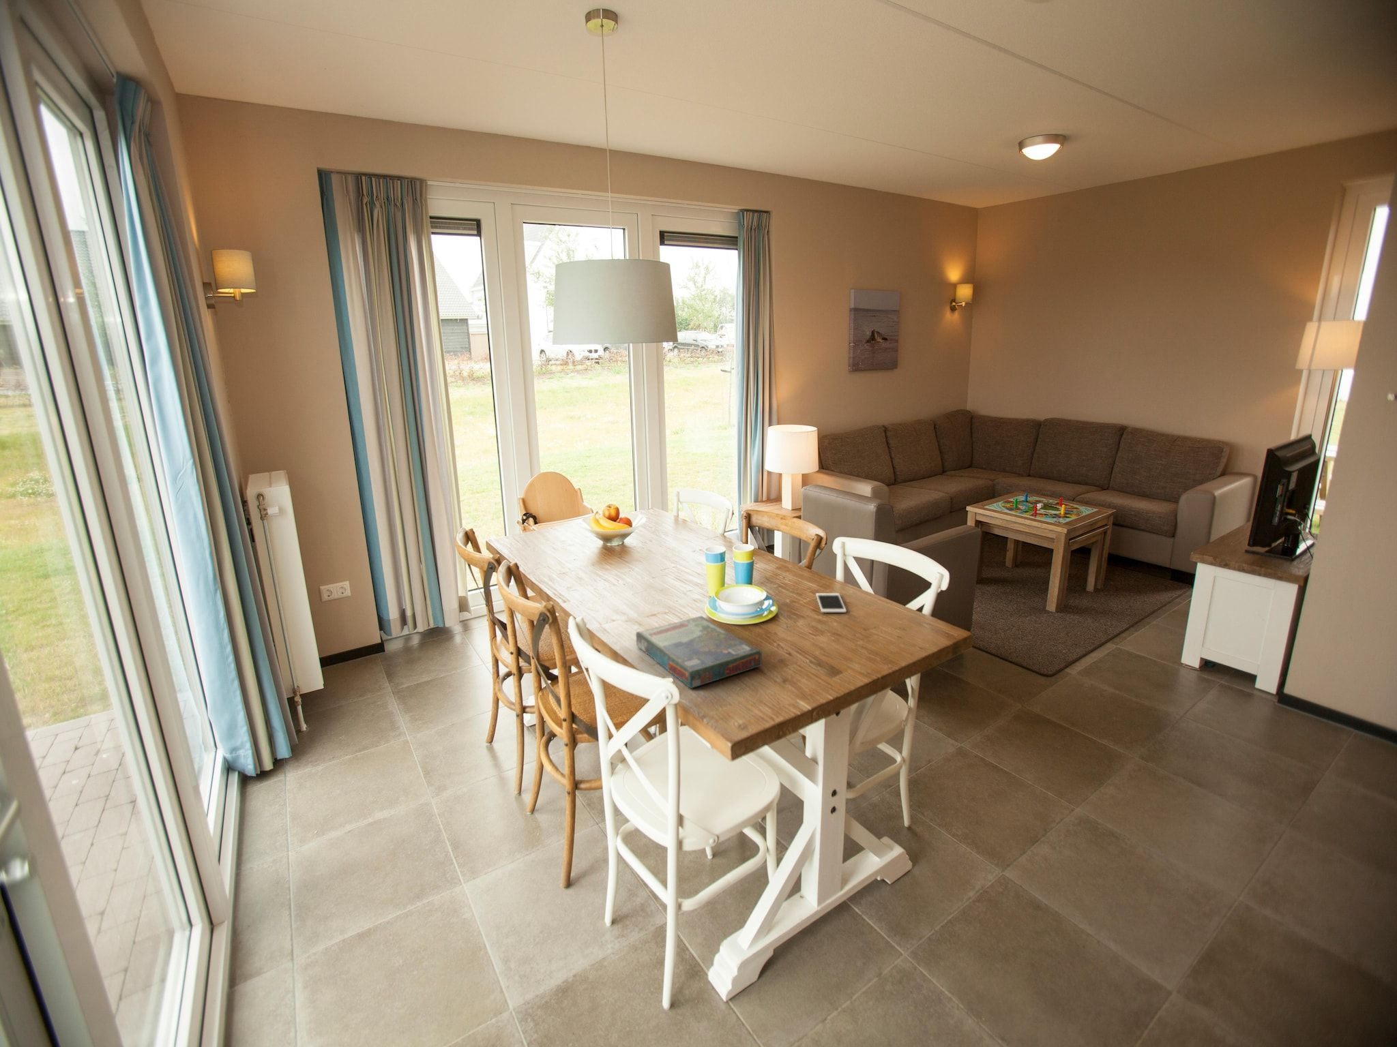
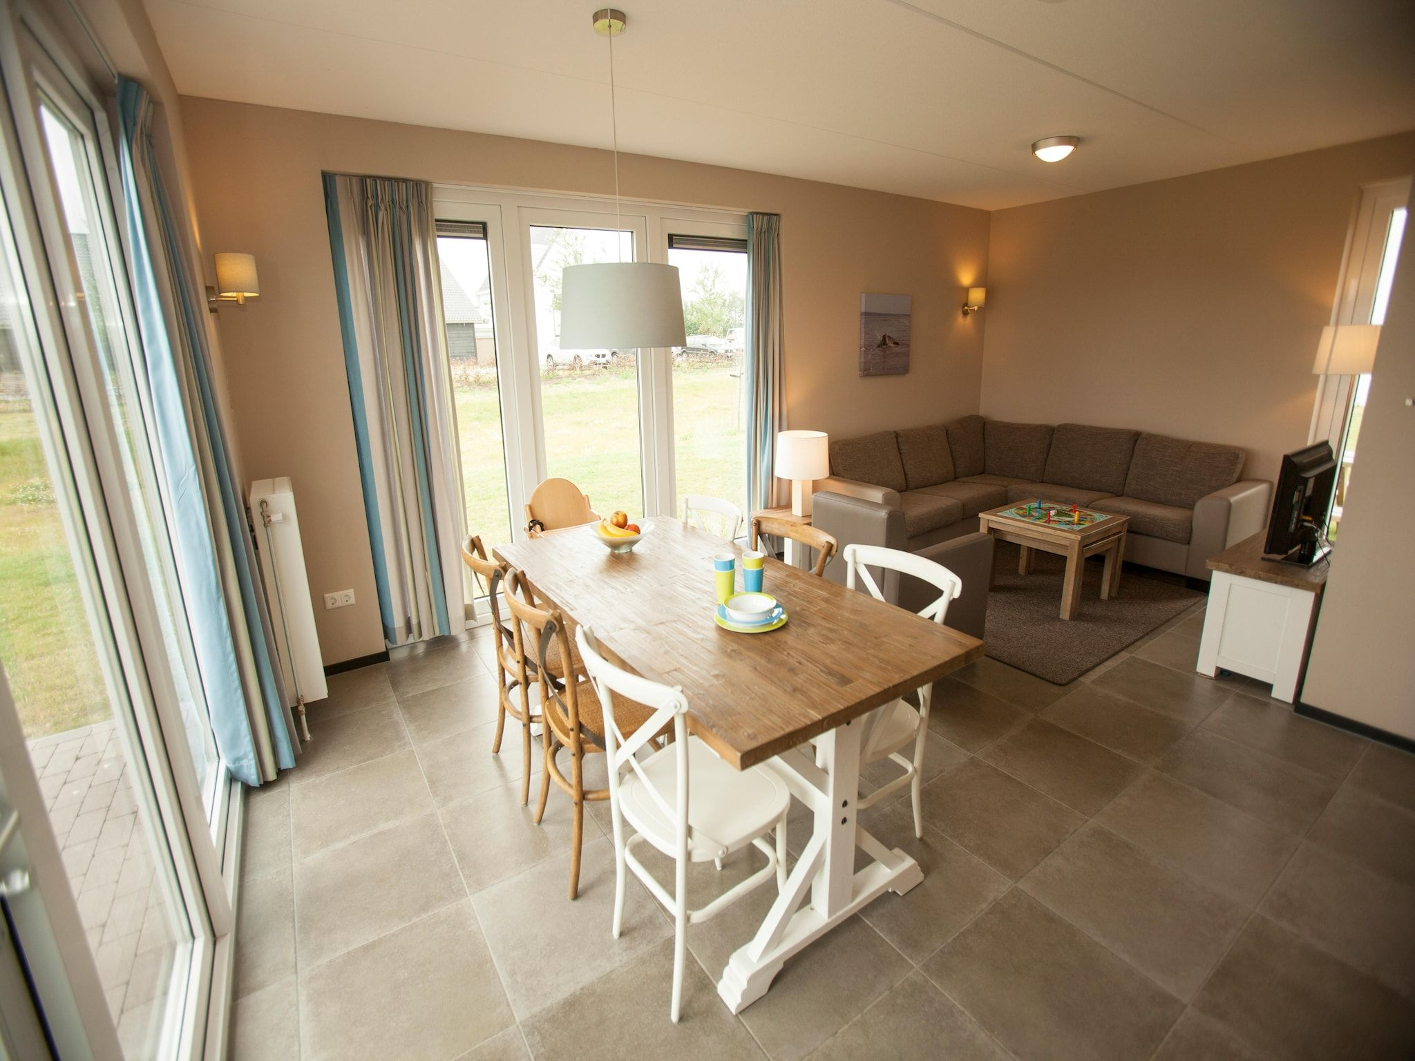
- board game [635,616,762,690]
- cell phone [815,593,847,614]
